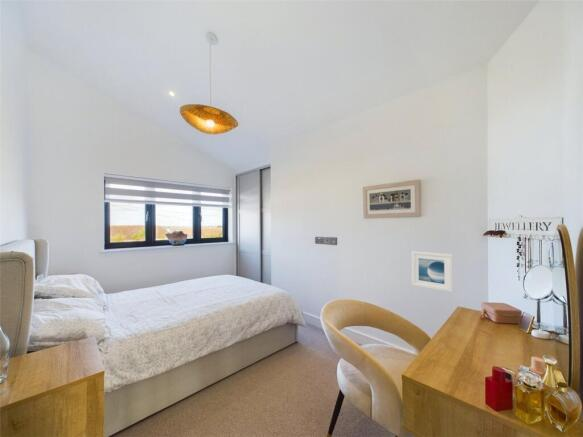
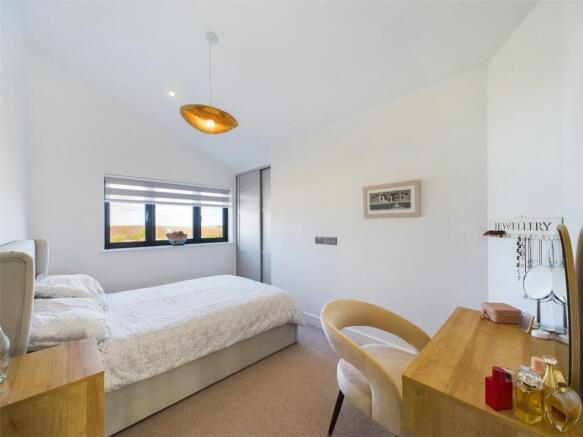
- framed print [411,250,454,293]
